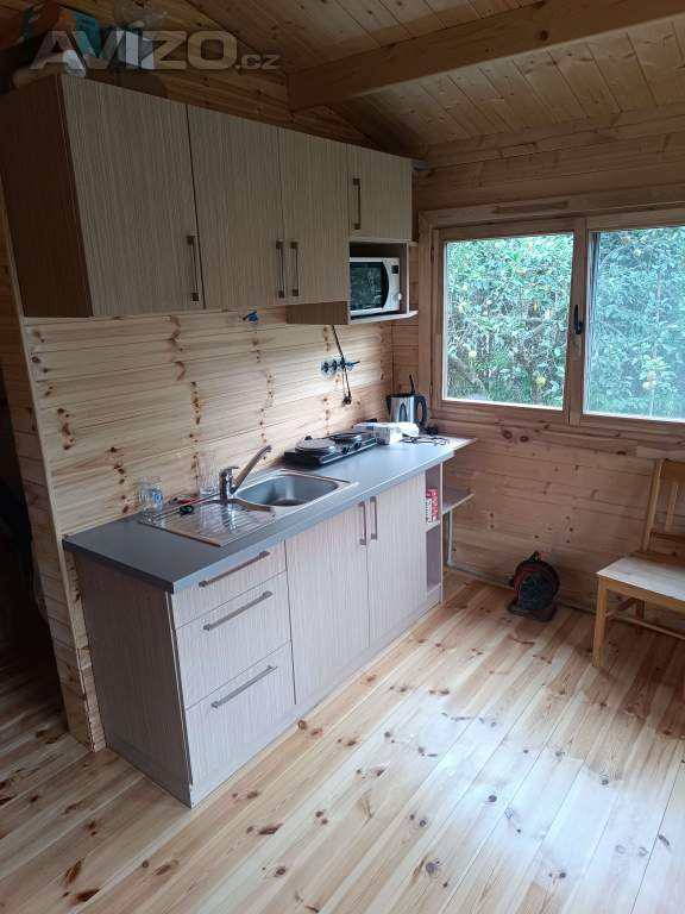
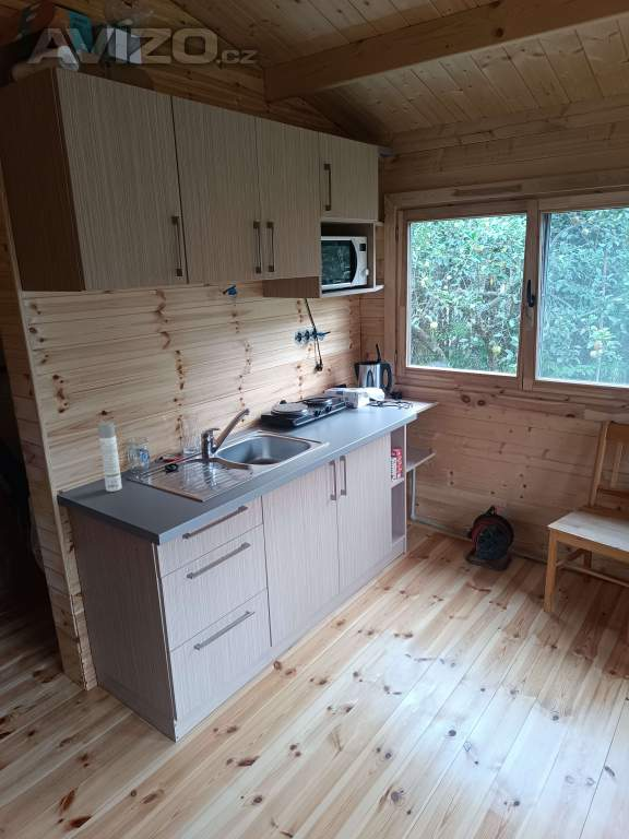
+ spray bottle [97,421,123,493]
